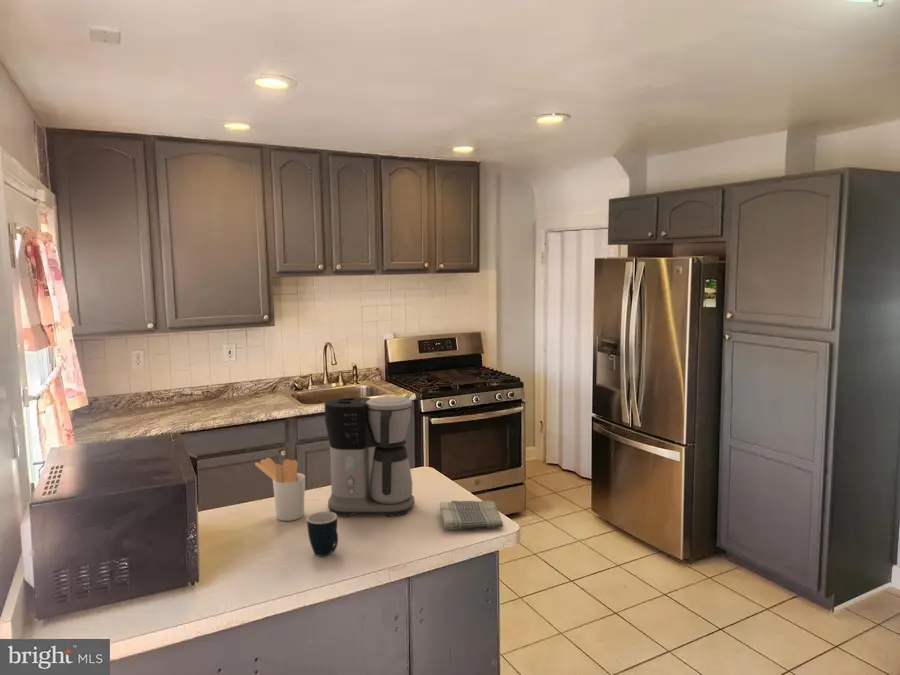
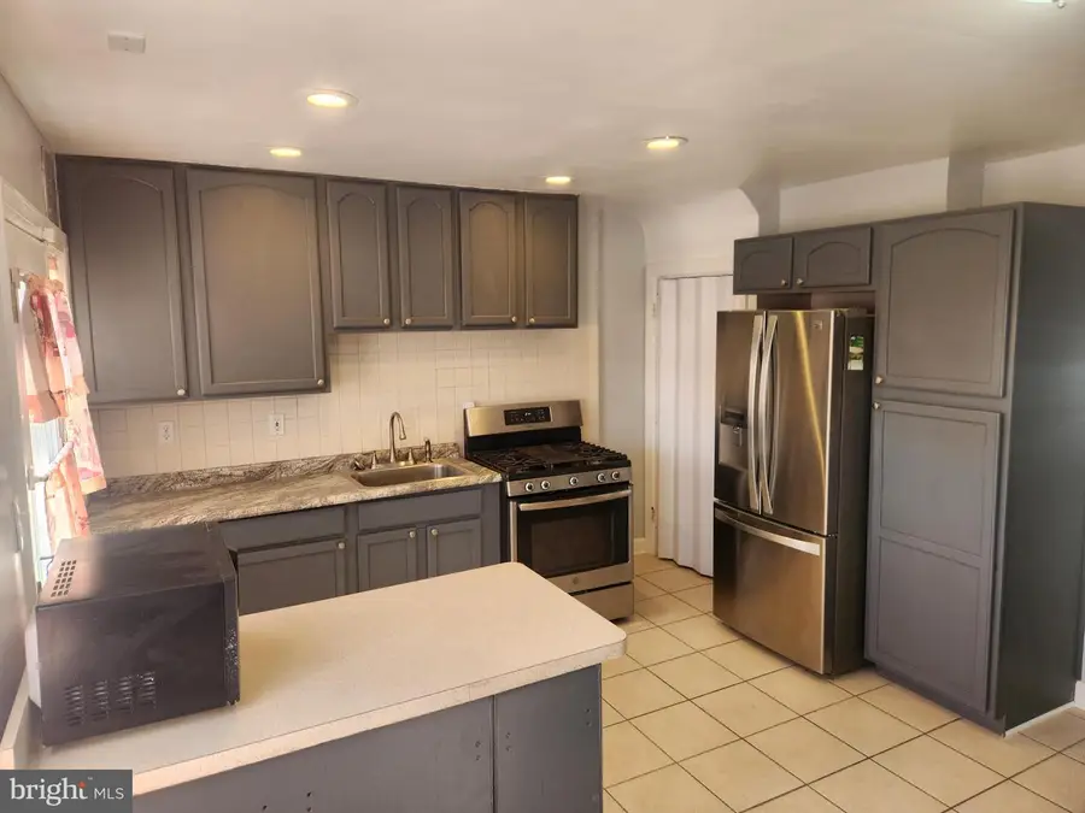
- dish towel [439,500,504,531]
- utensil holder [254,457,306,522]
- coffee maker [324,396,416,518]
- mug [306,511,339,557]
